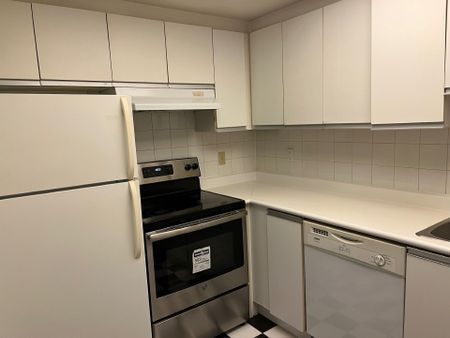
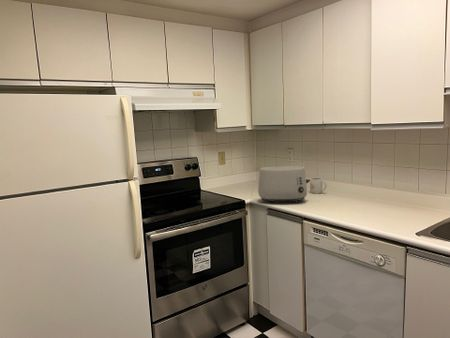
+ mug [309,177,327,195]
+ toaster [257,165,310,204]
